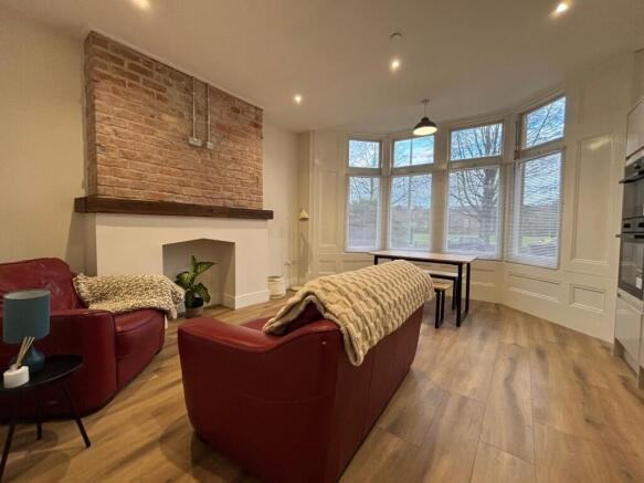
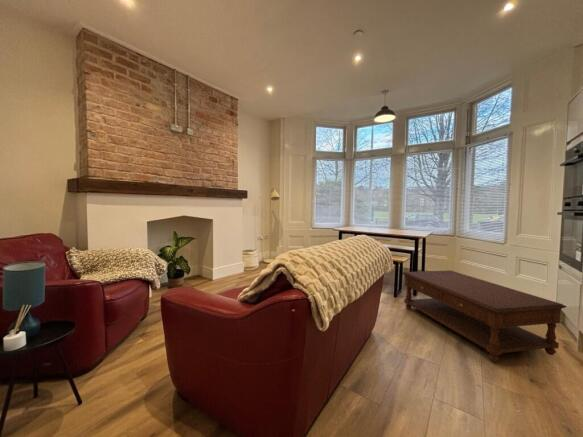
+ coffee table [402,269,568,363]
